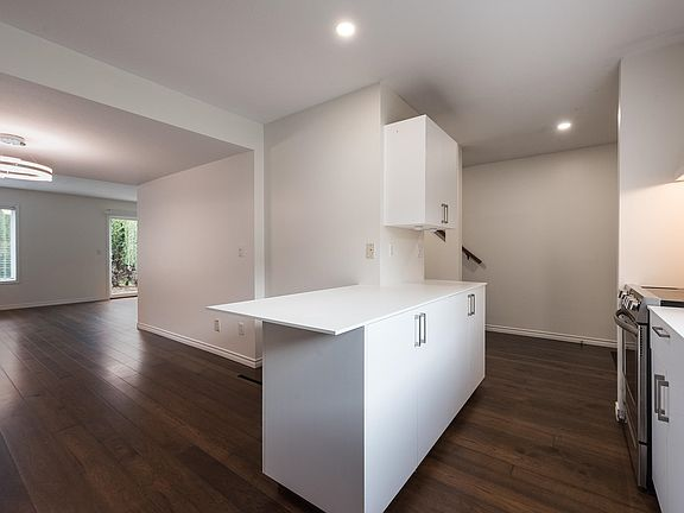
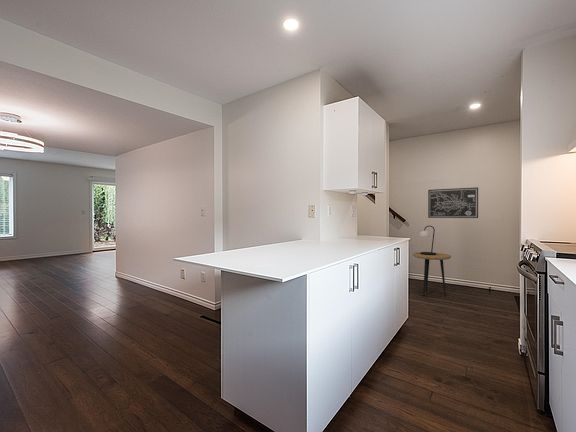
+ side table [412,251,452,297]
+ wall art [427,186,479,219]
+ table lamp [418,225,437,255]
